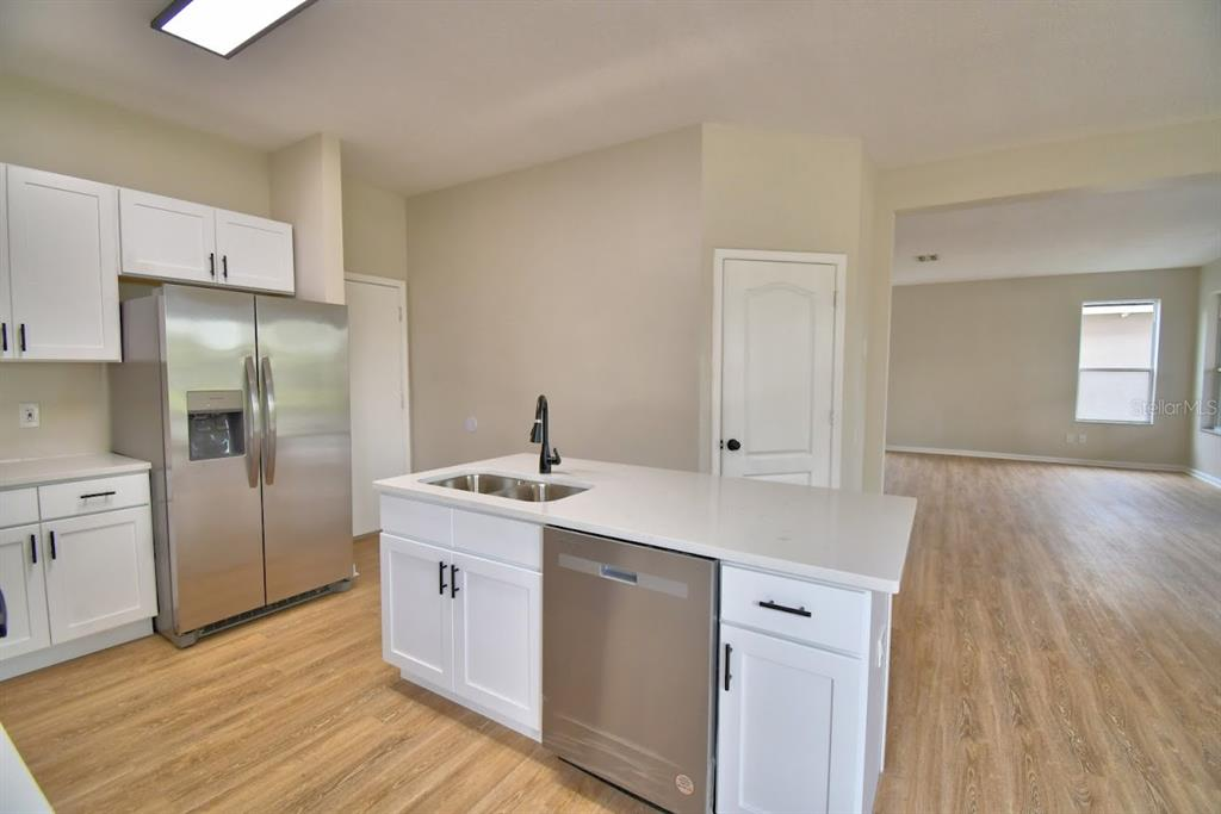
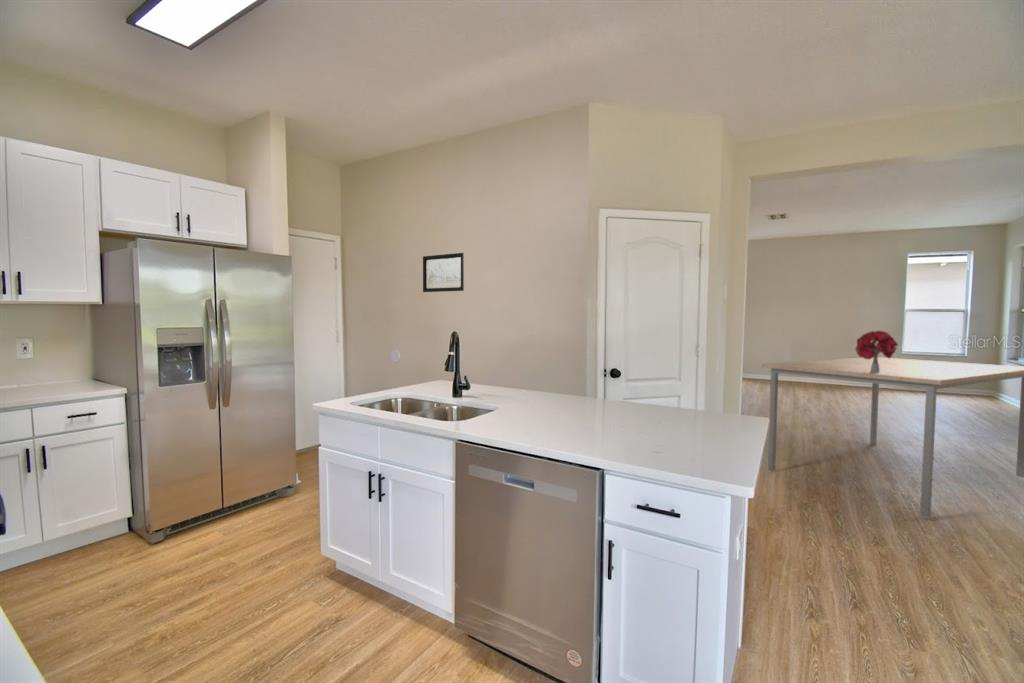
+ wall art [422,252,465,293]
+ dining table [761,356,1024,519]
+ bouquet [854,330,899,372]
